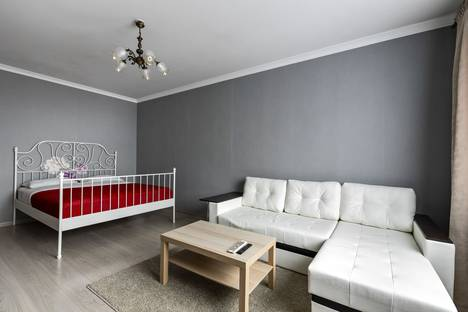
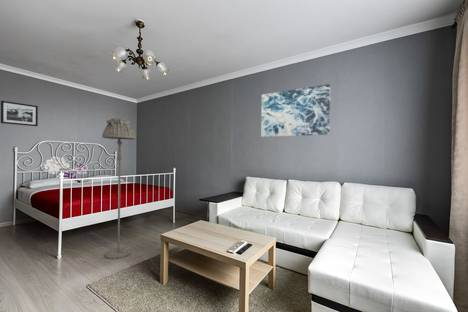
+ picture frame [0,100,39,127]
+ floor lamp [101,117,137,260]
+ wall art [260,83,331,138]
